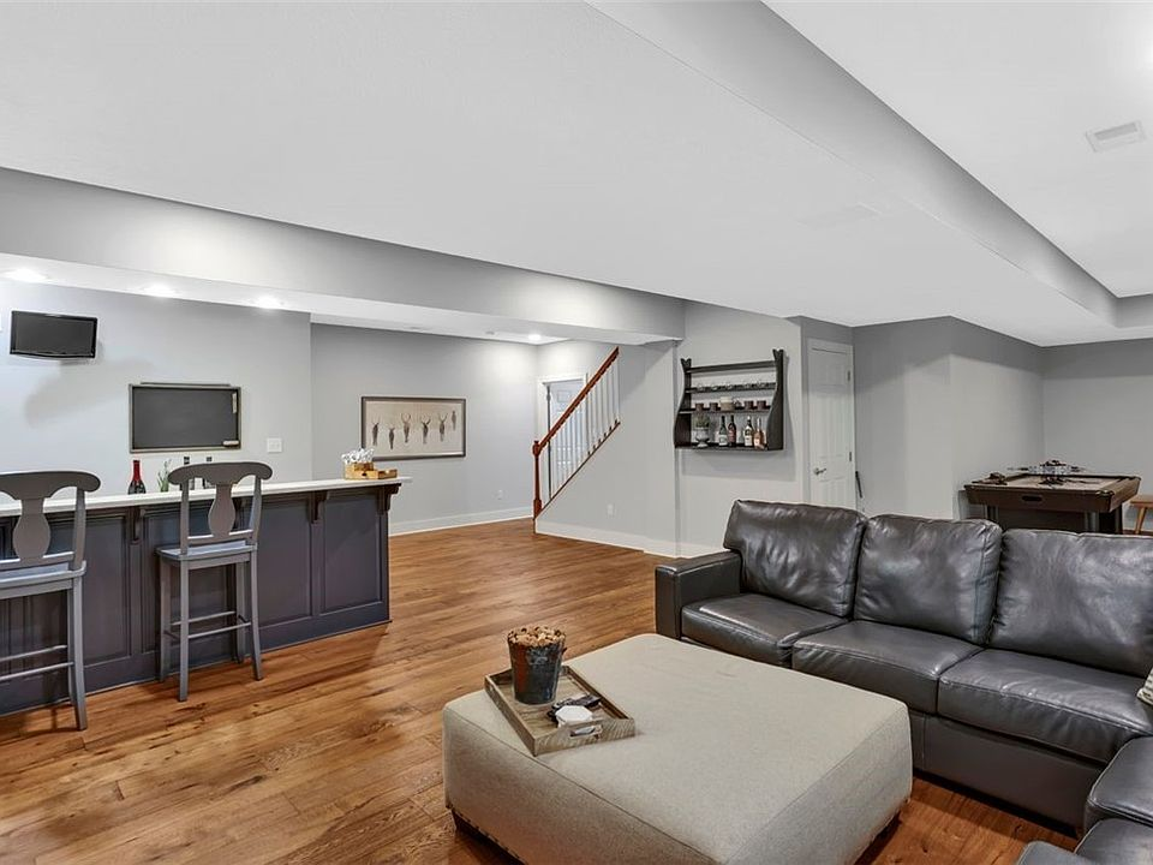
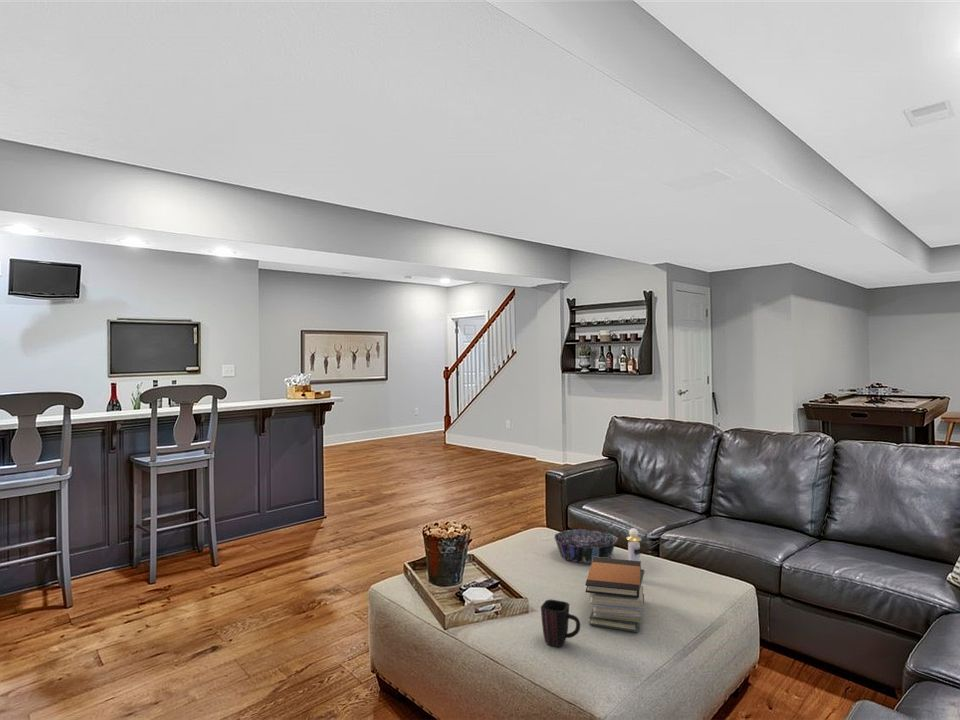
+ book stack [584,557,645,633]
+ perfume bottle [625,527,643,561]
+ decorative bowl [553,528,619,564]
+ mug [540,598,581,648]
